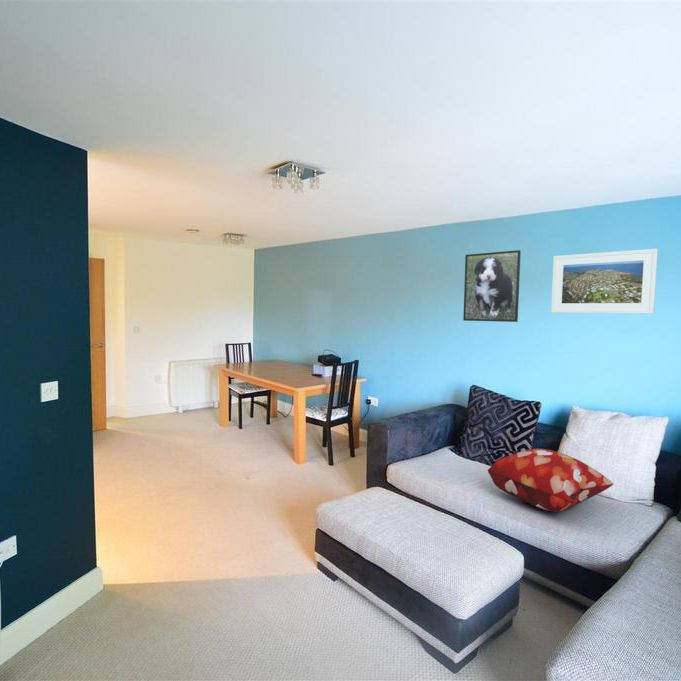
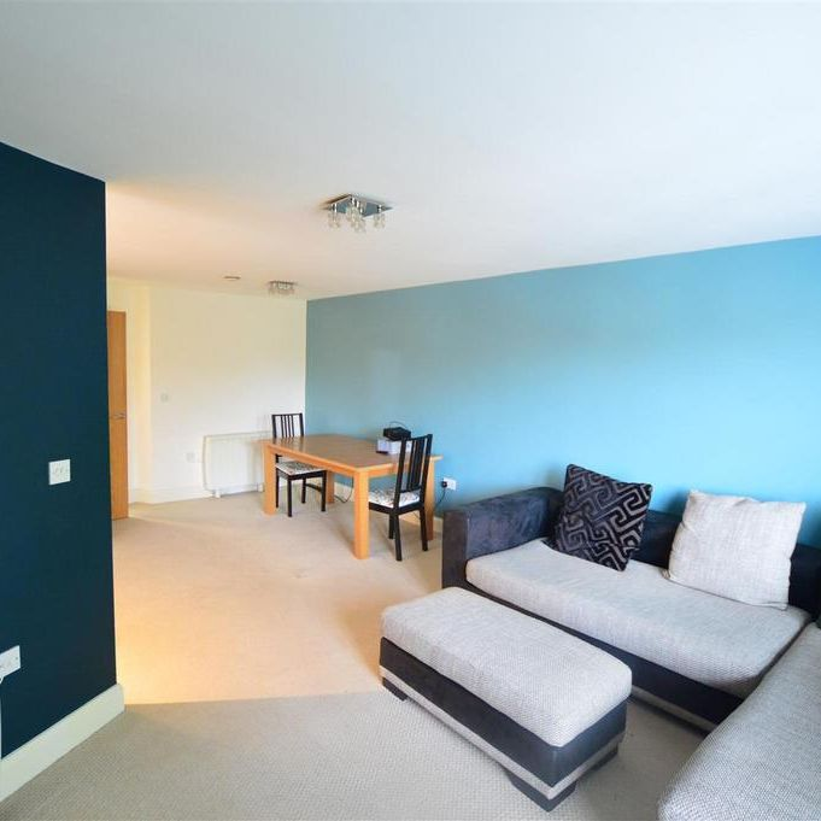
- decorative pillow [487,448,614,513]
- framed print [550,248,659,315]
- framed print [462,249,522,323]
